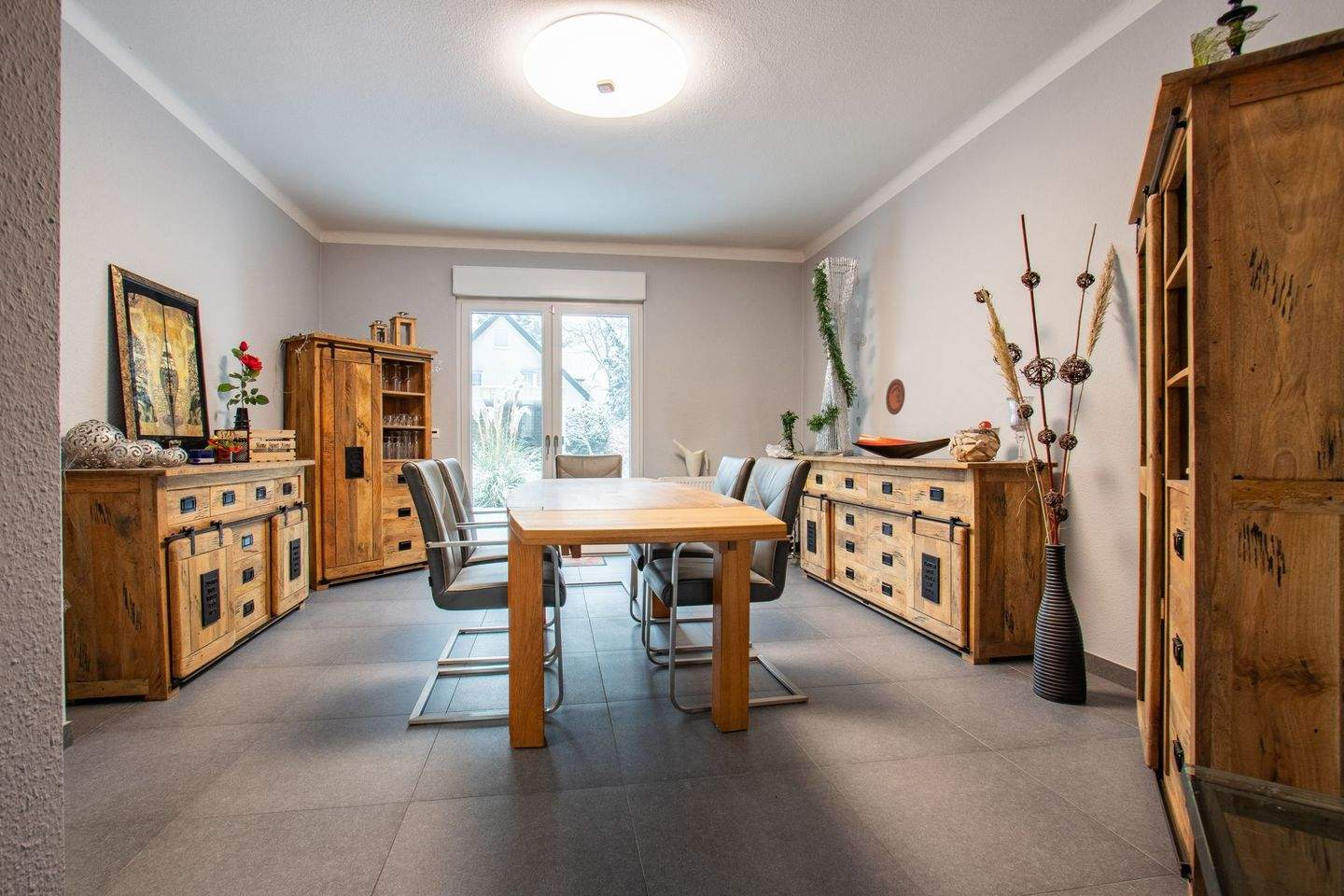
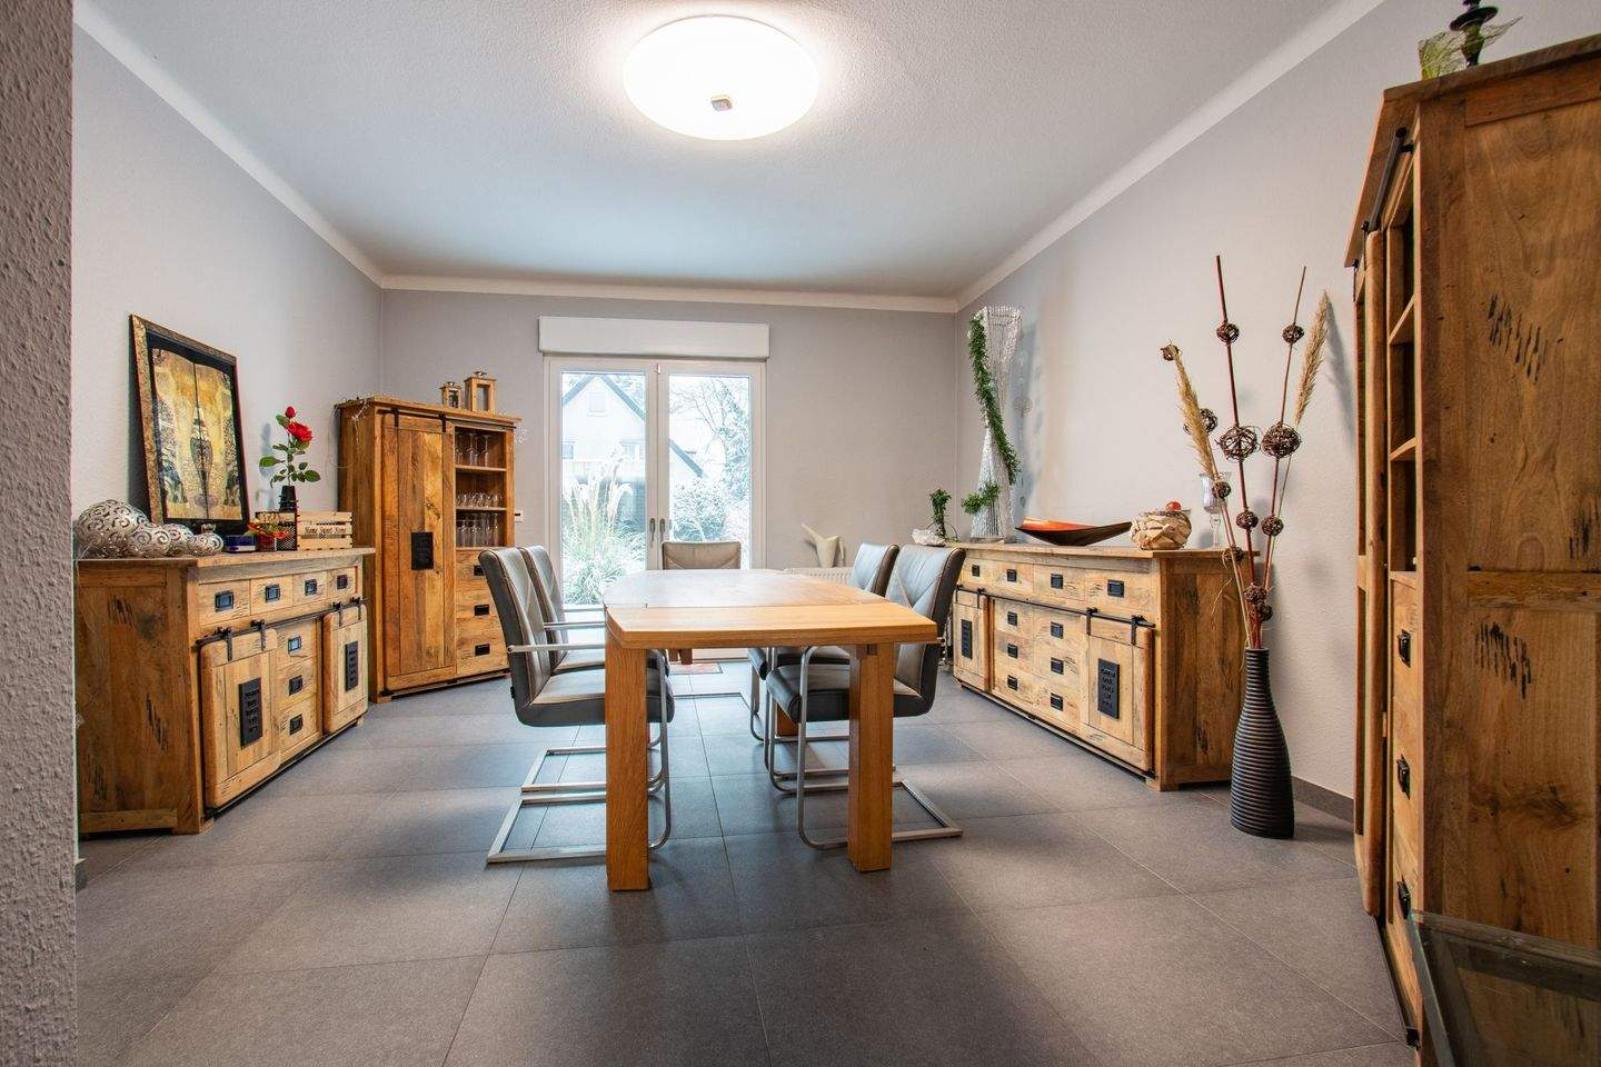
- decorative plate [885,378,906,415]
